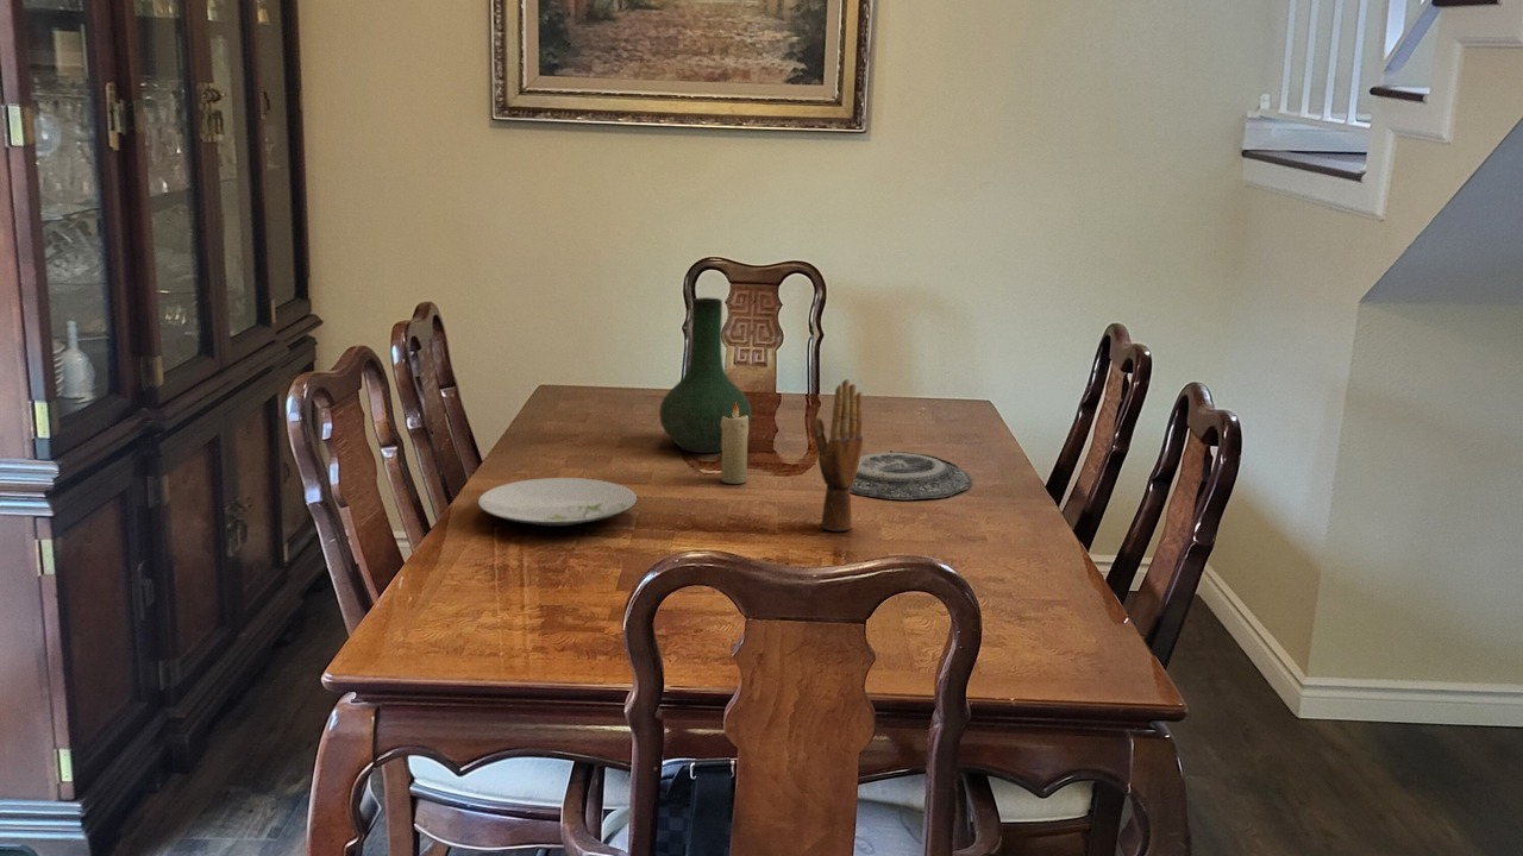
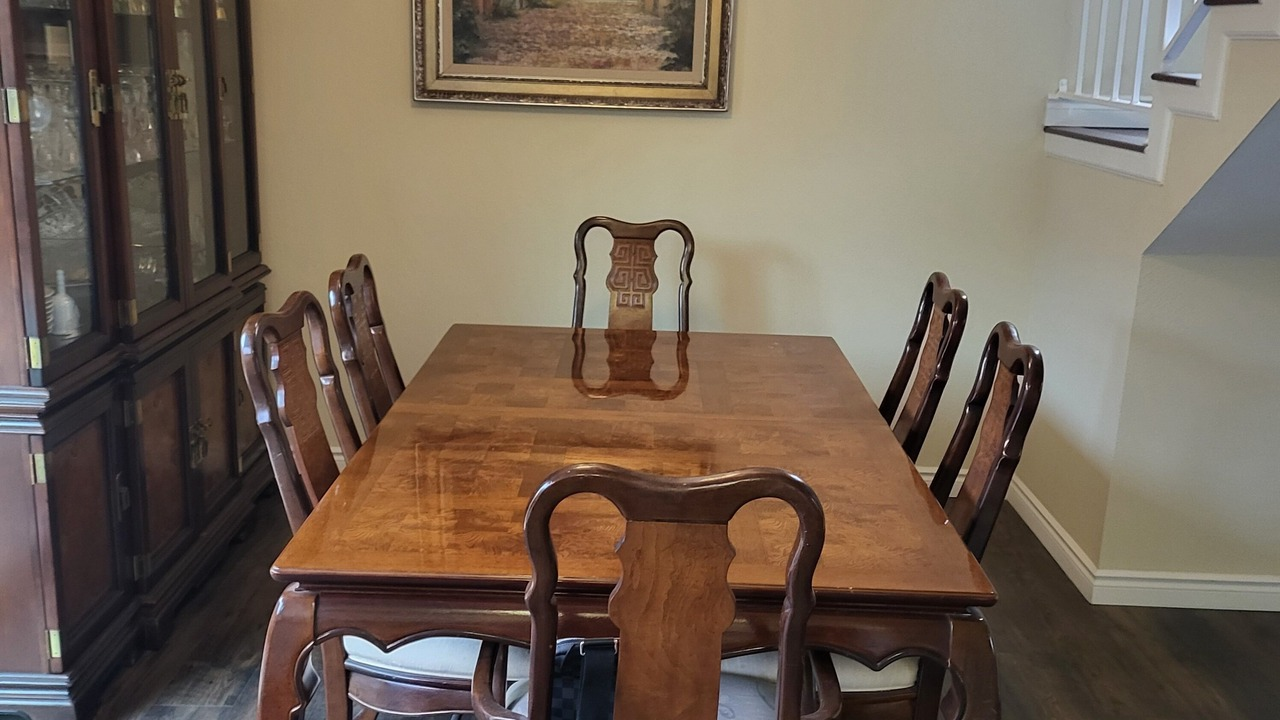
- plate [477,477,639,528]
- plate [850,449,973,501]
- vase [658,296,753,454]
- candle [720,402,750,485]
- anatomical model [813,378,864,533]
